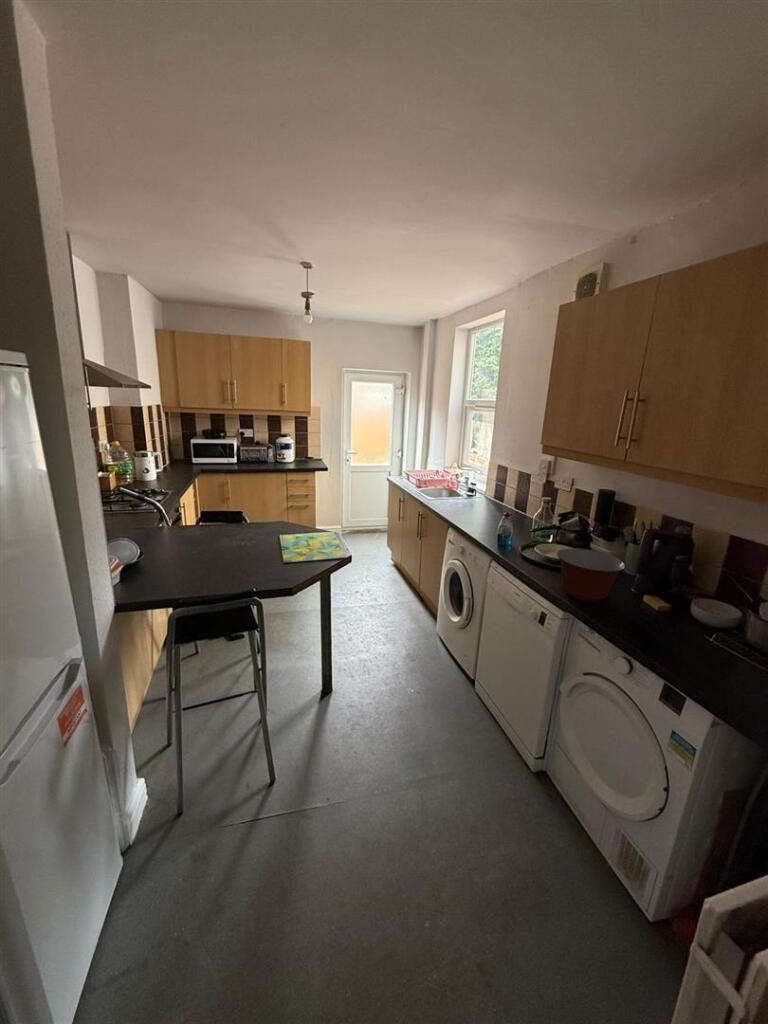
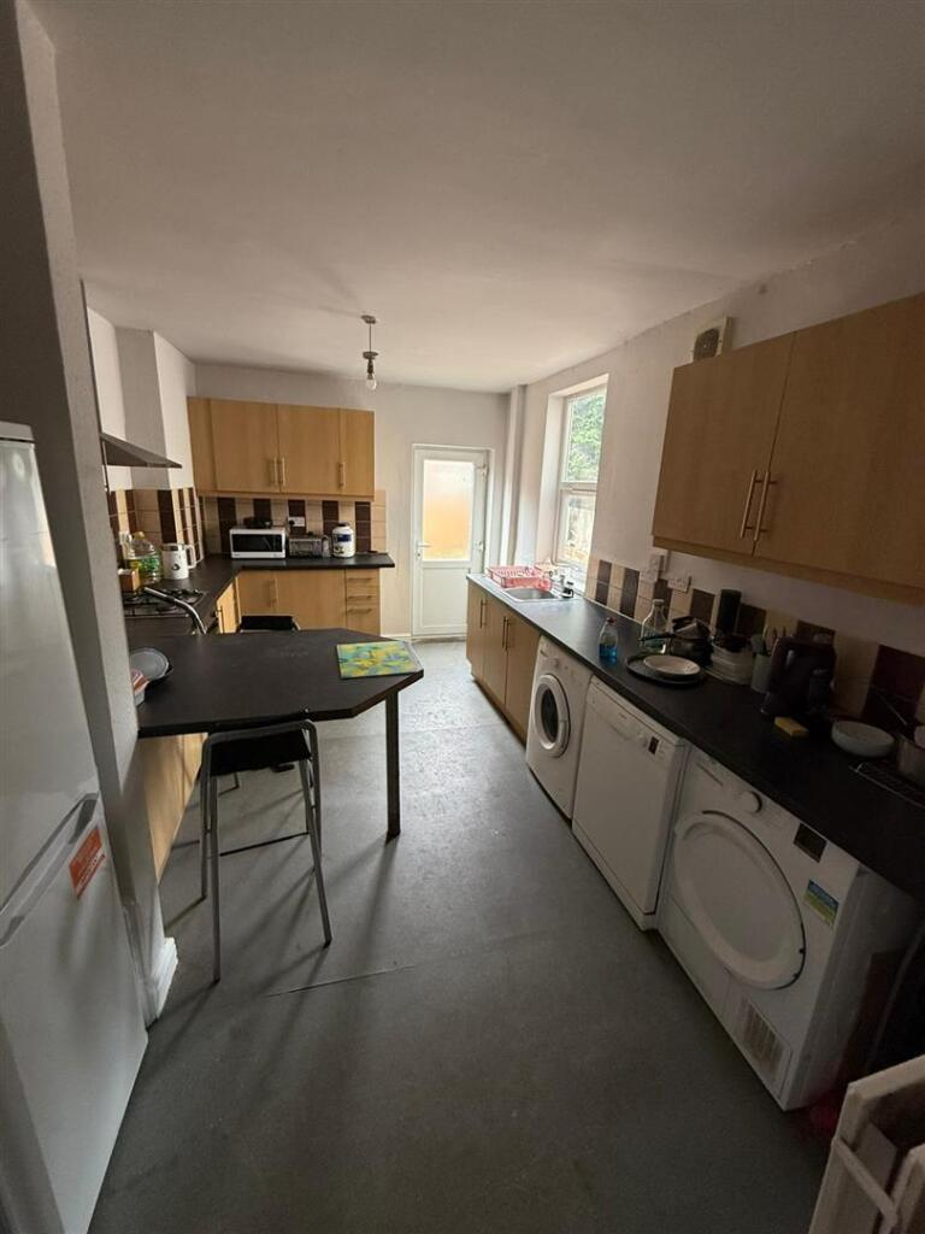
- mixing bowl [556,547,626,603]
